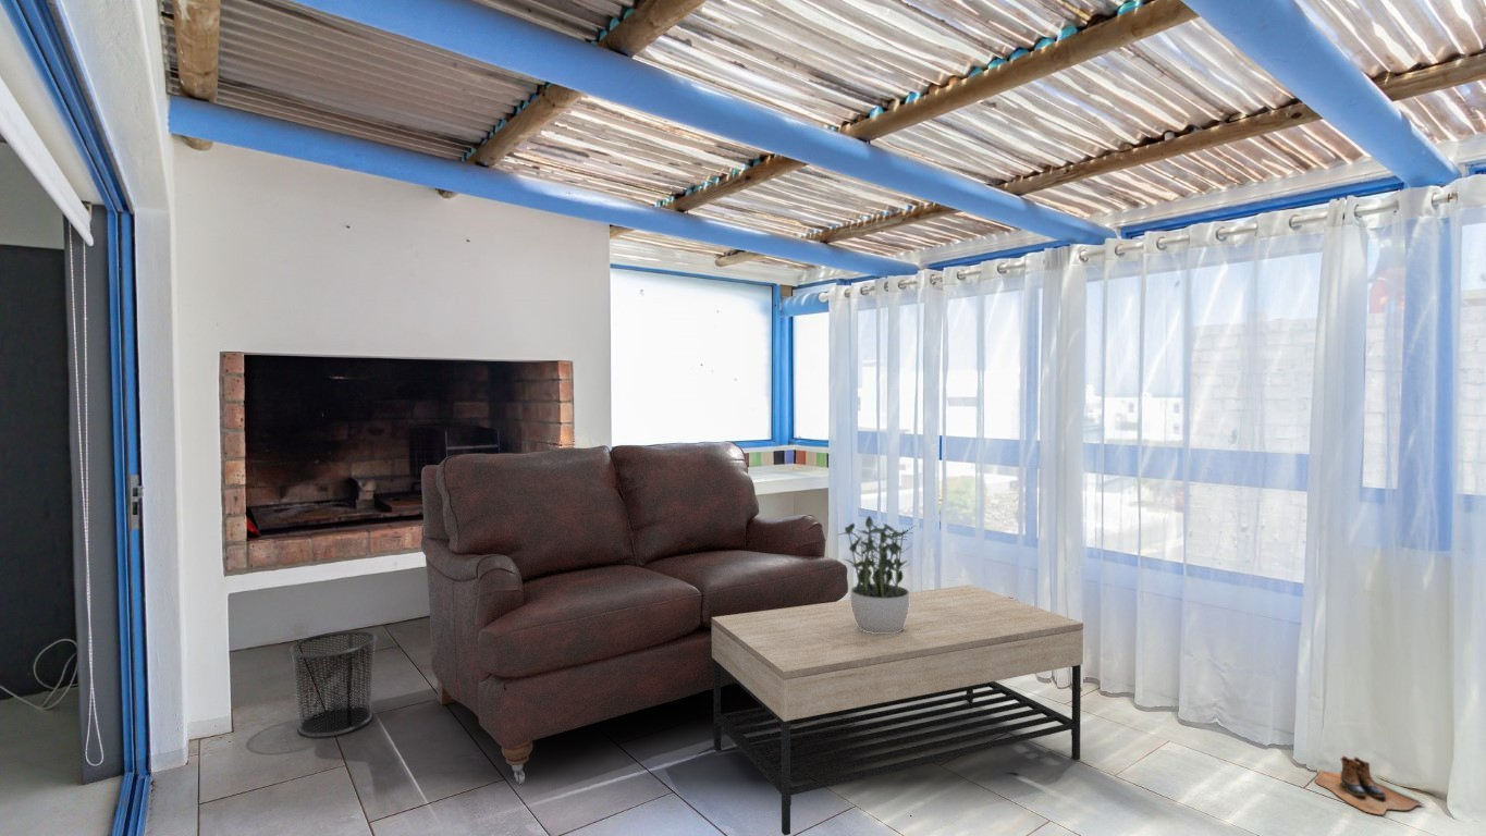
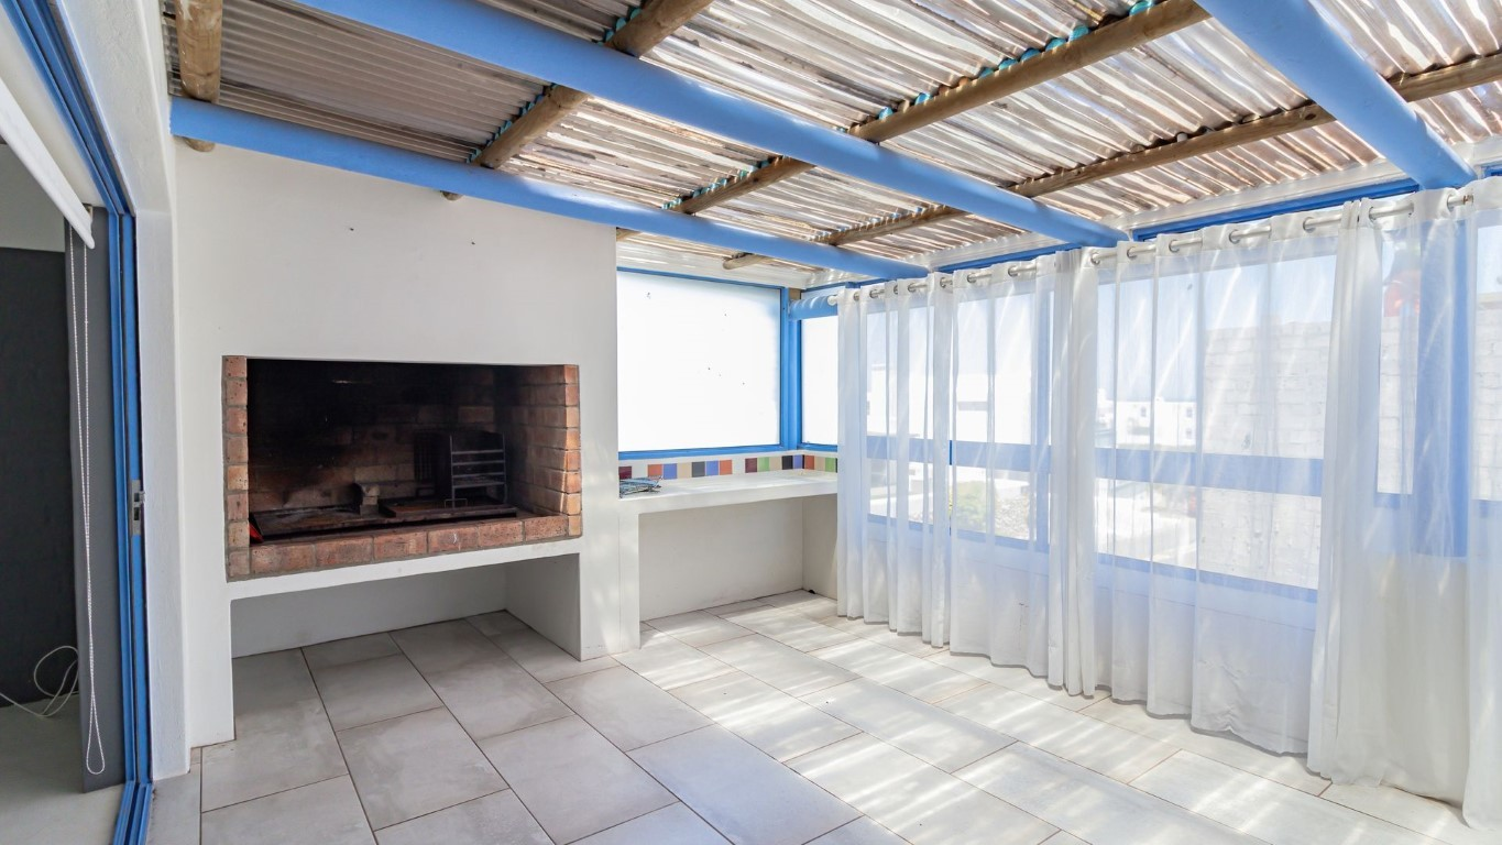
- boots [1314,754,1424,815]
- sofa [419,440,849,785]
- coffee table [712,583,1084,836]
- waste bin [288,629,378,738]
- potted plant [835,515,916,634]
